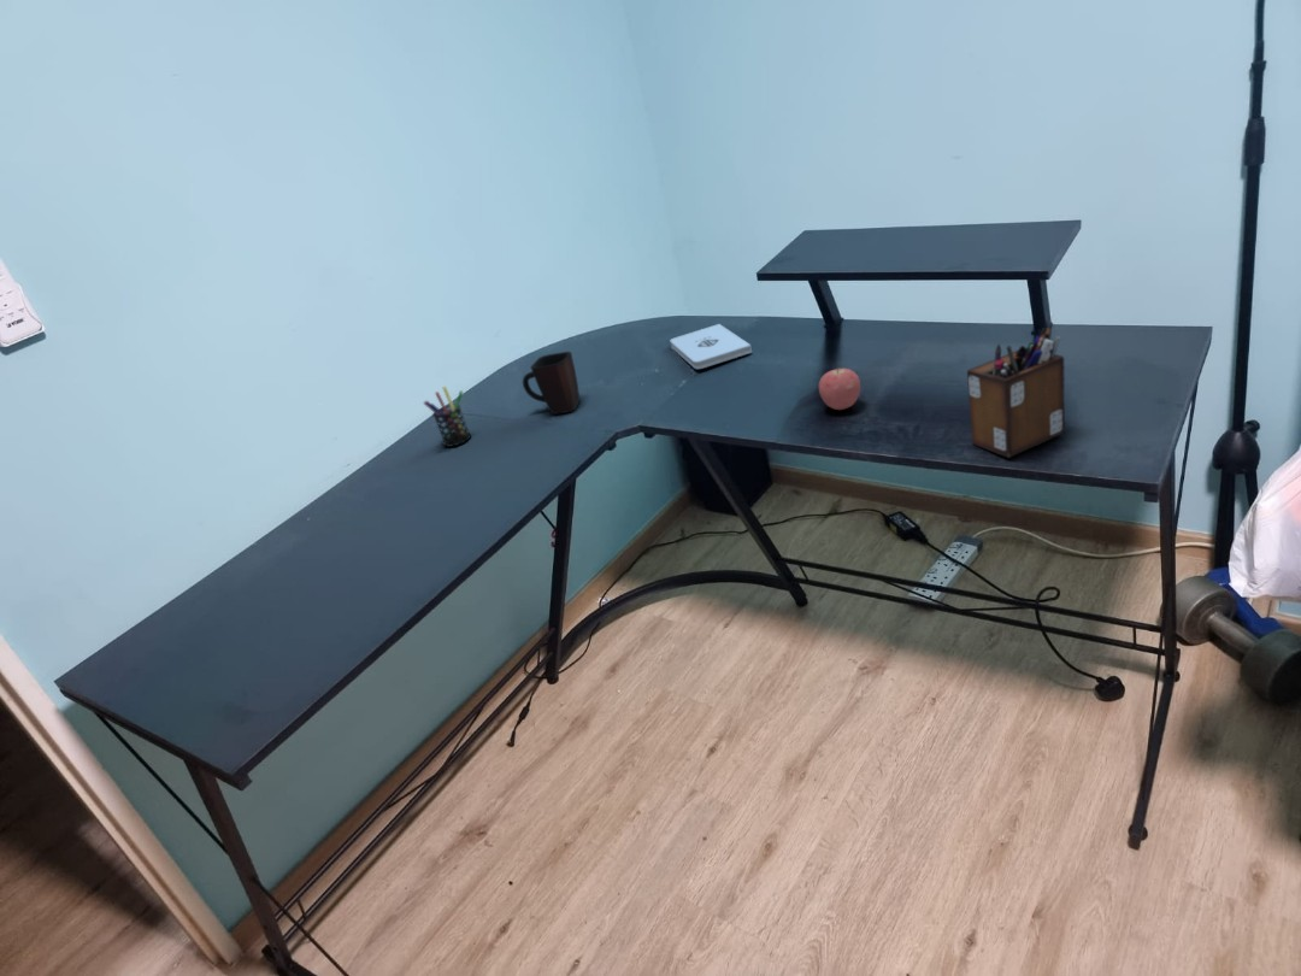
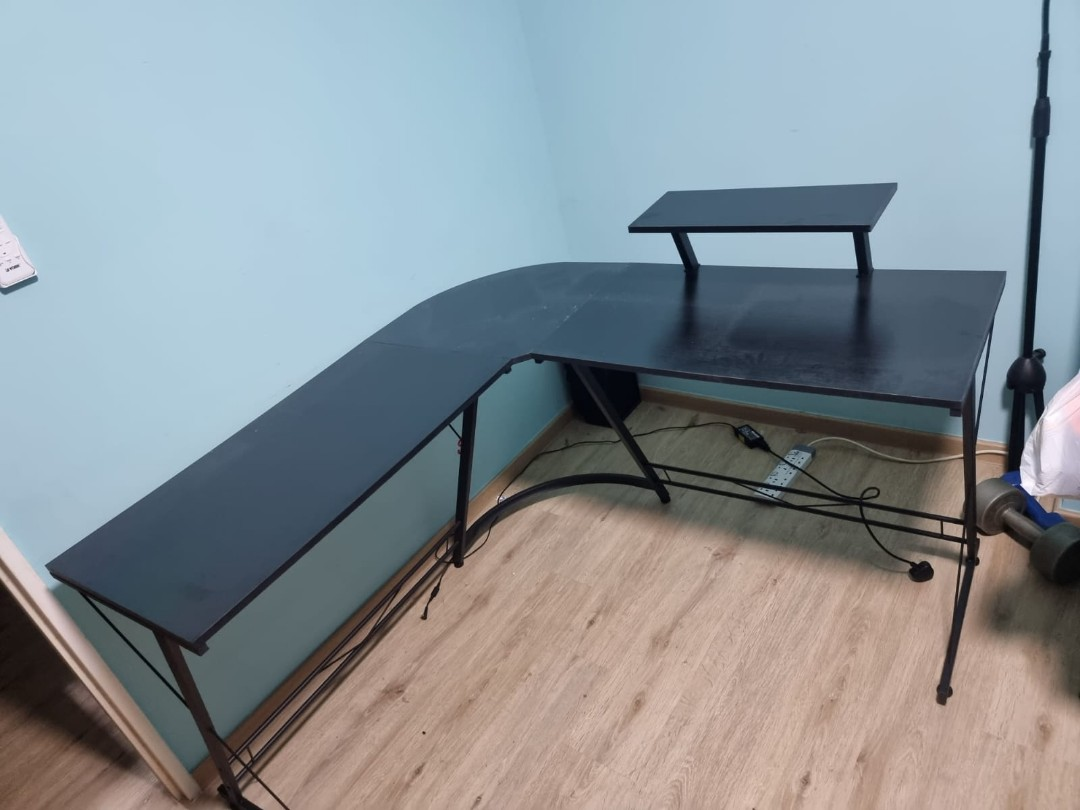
- apple [818,366,861,411]
- pen holder [423,386,472,448]
- notepad [669,323,753,370]
- desk organizer [966,324,1066,459]
- mug [522,351,581,416]
